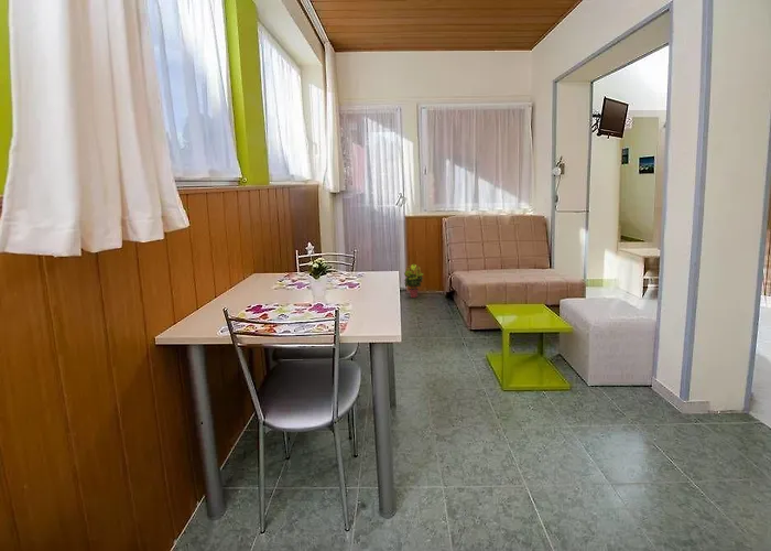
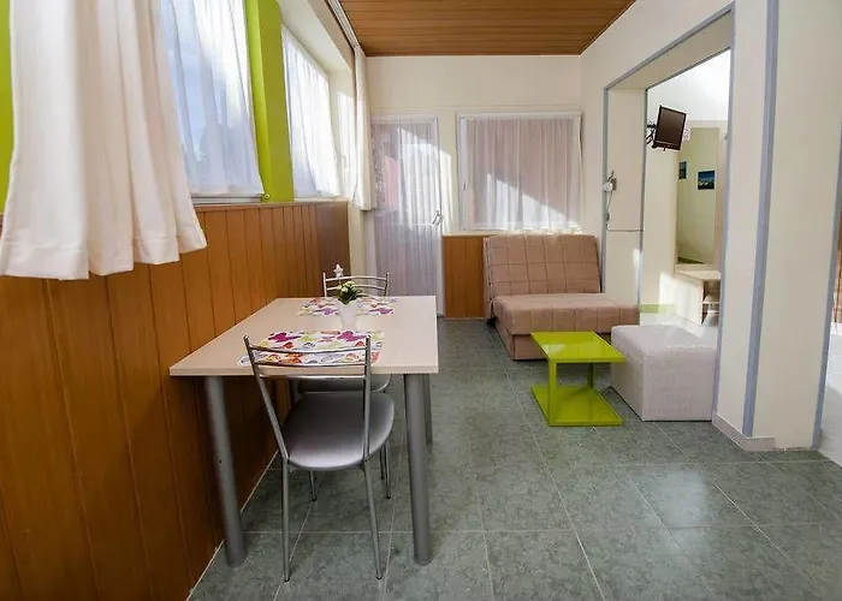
- potted plant [403,262,425,299]
